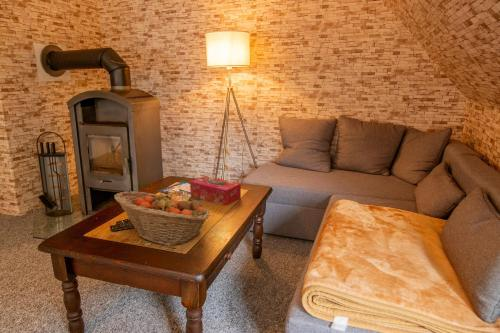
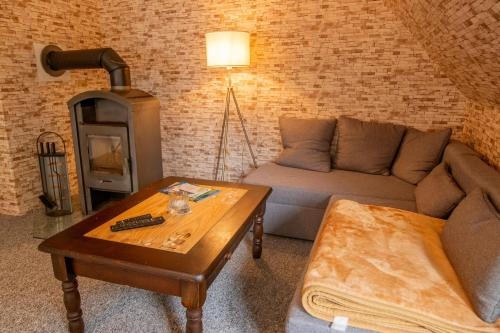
- fruit basket [113,191,211,247]
- tissue box [189,175,242,207]
